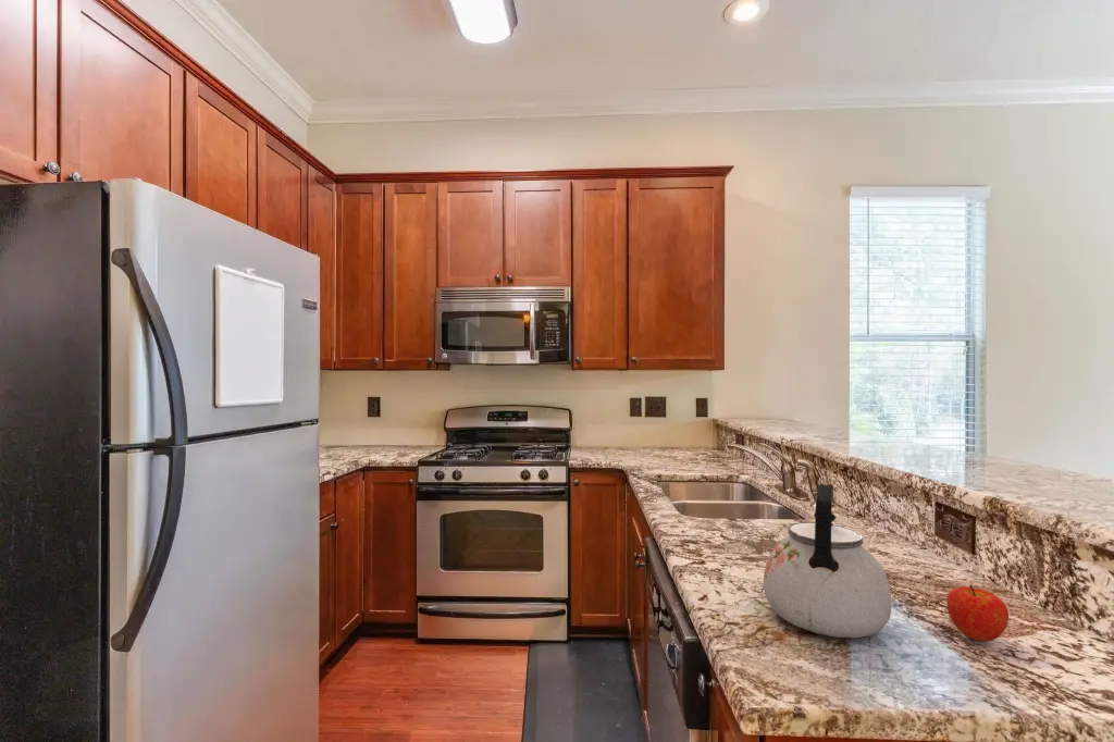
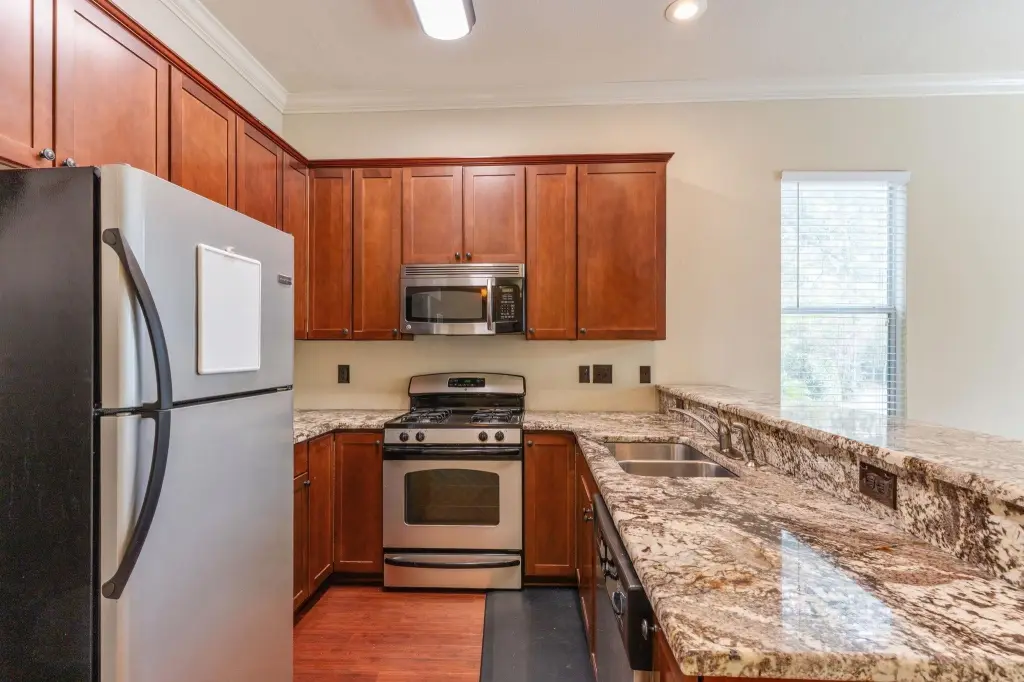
- fruit [945,584,1010,642]
- kettle [763,483,892,639]
